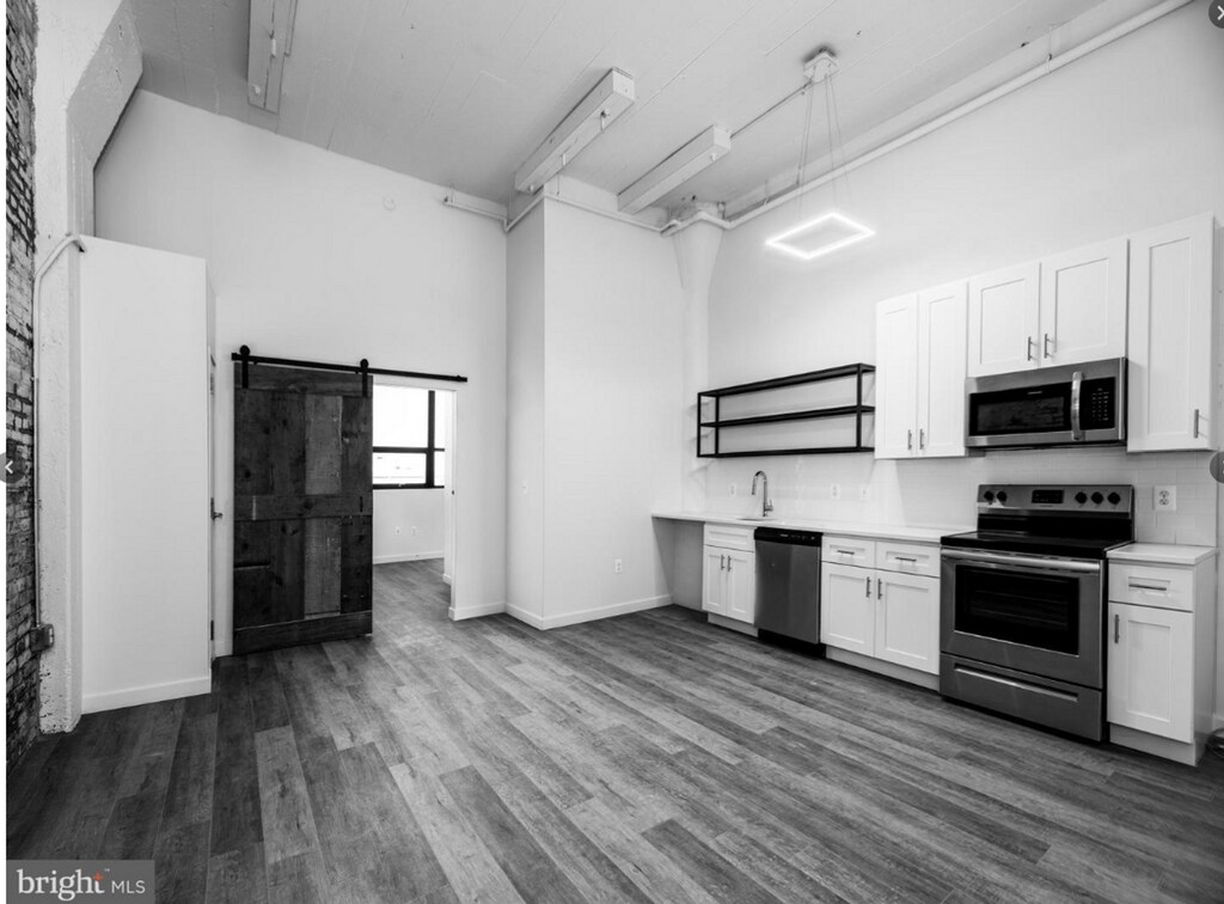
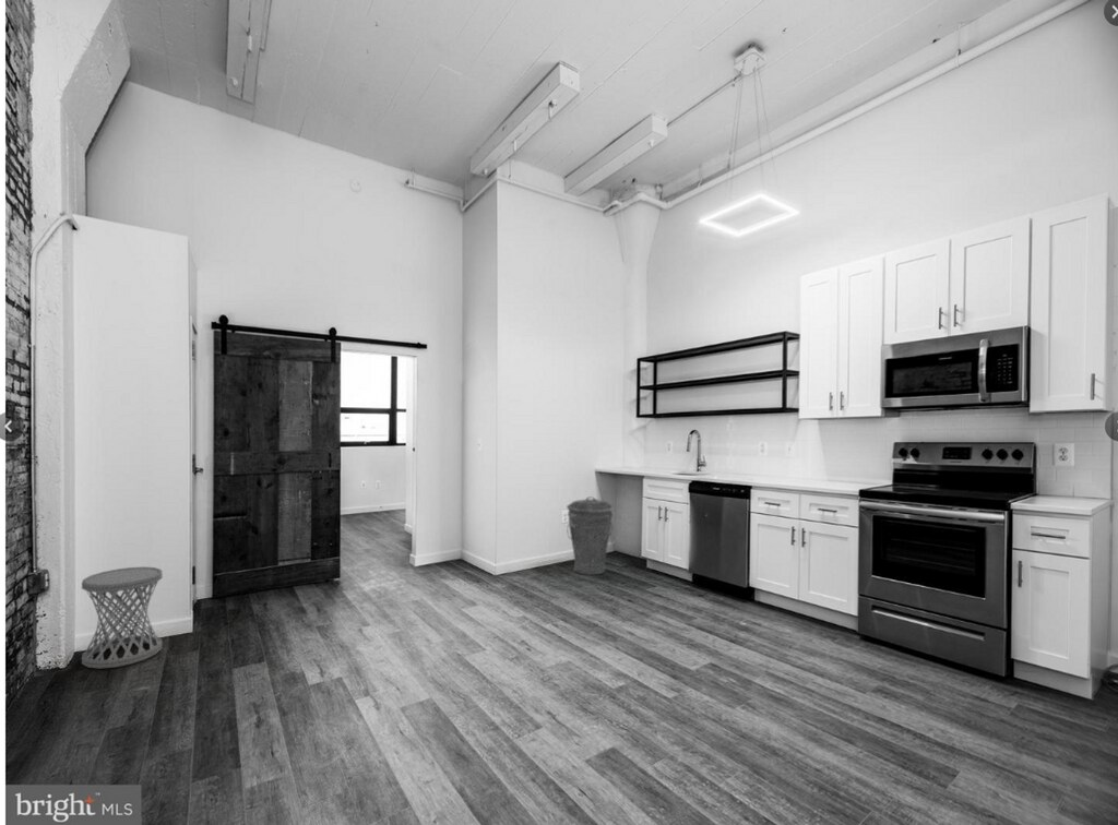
+ trash can [566,495,615,576]
+ side table [81,565,164,670]
